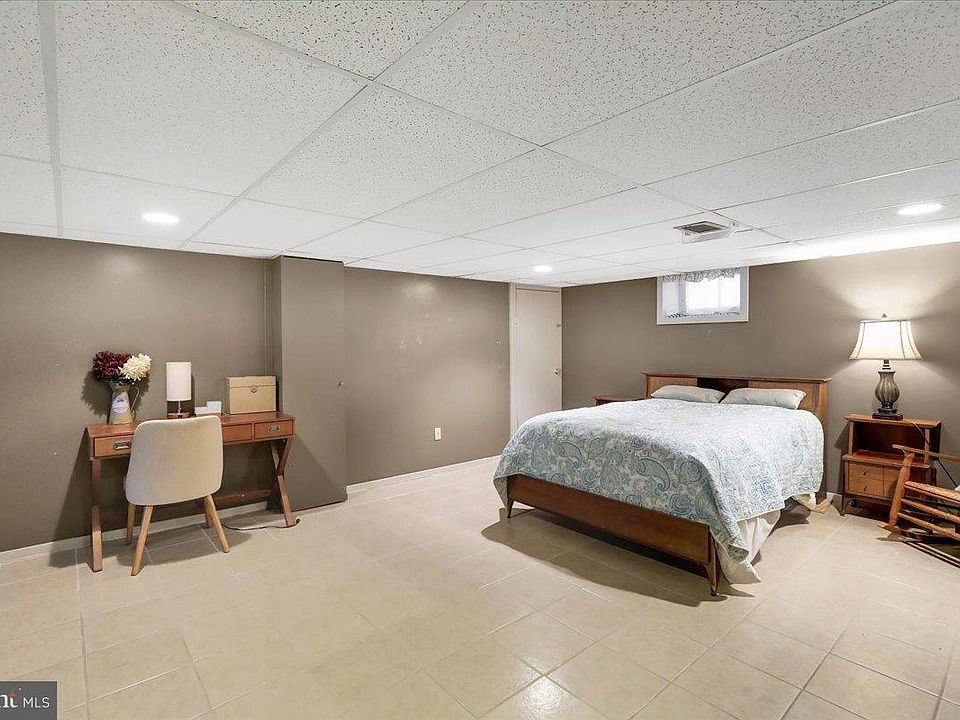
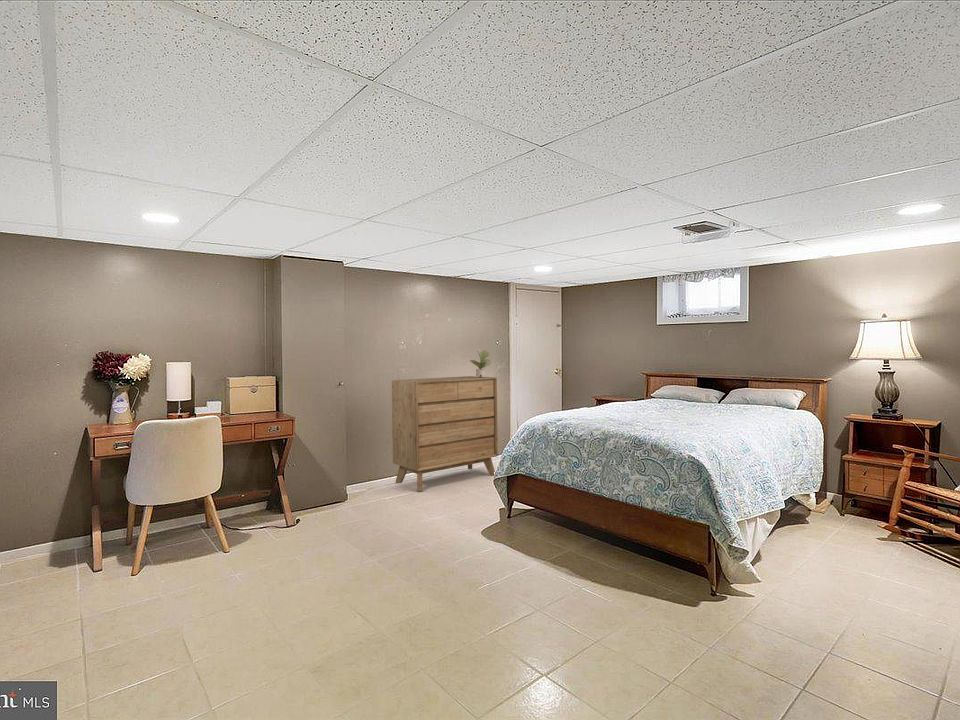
+ dresser [391,375,499,492]
+ potted plant [469,349,493,378]
